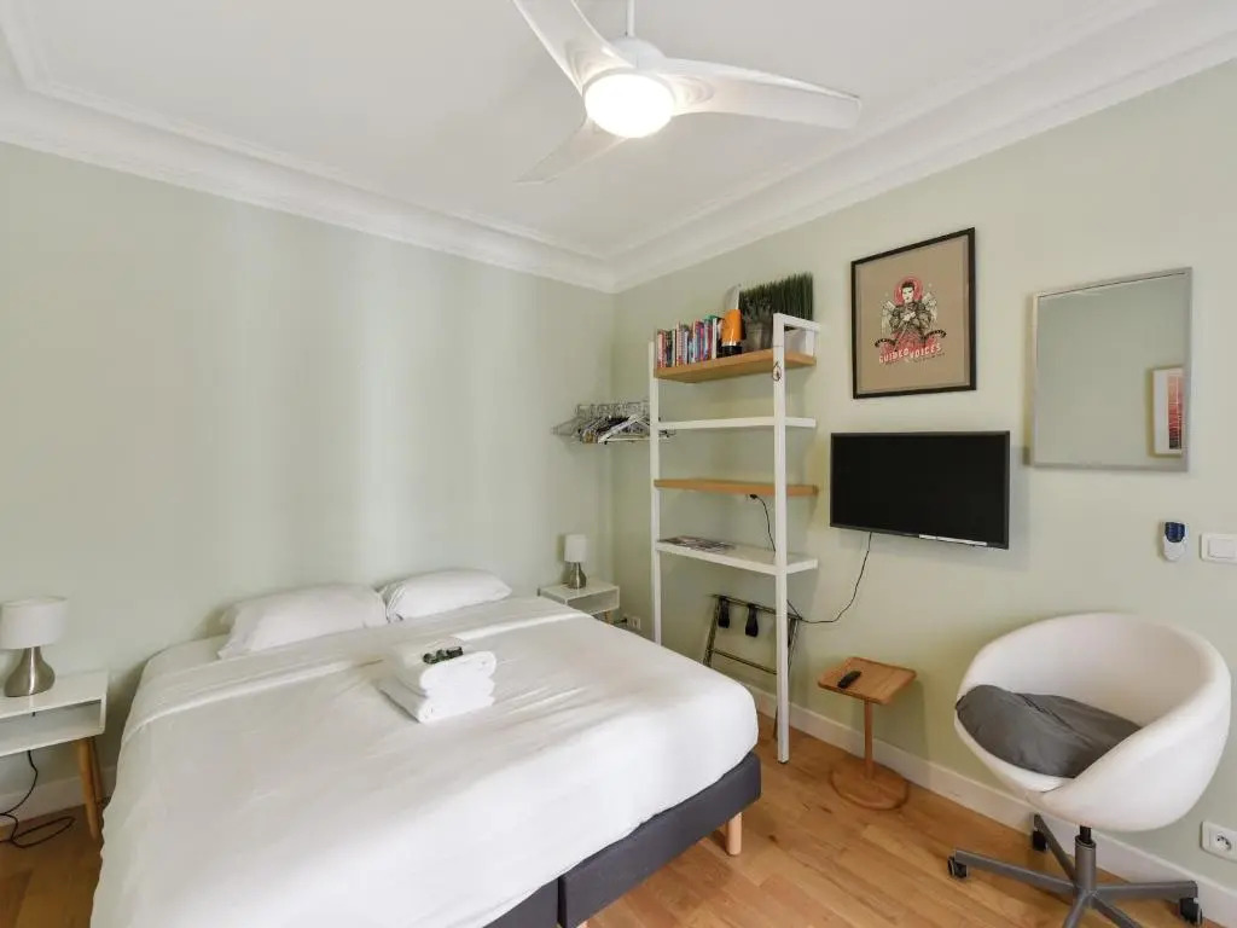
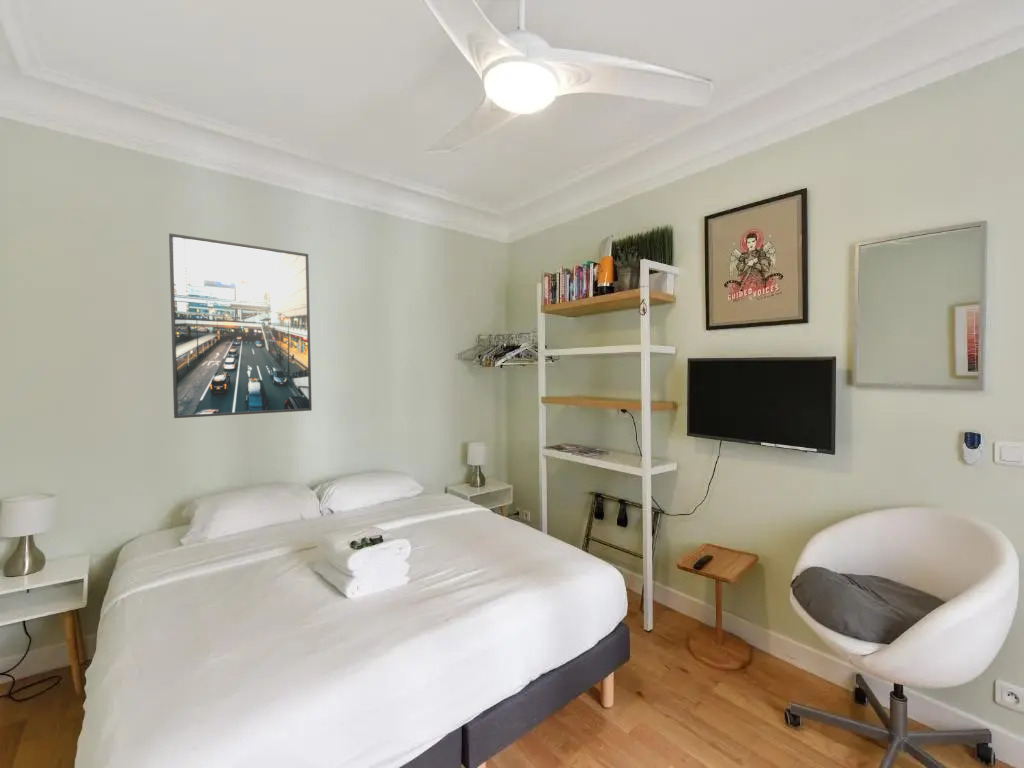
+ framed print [168,232,313,419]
